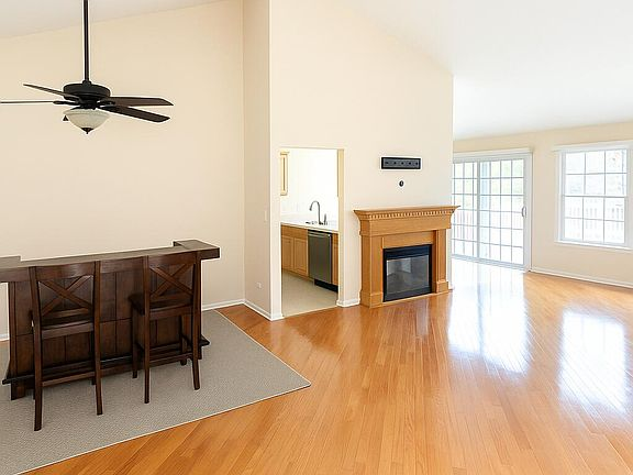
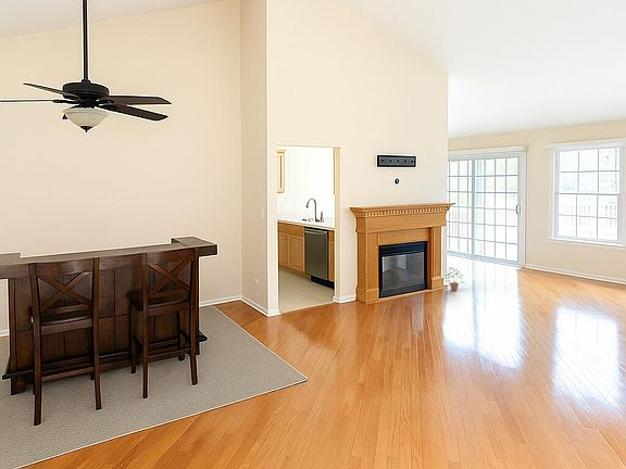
+ potted plant [441,266,465,292]
